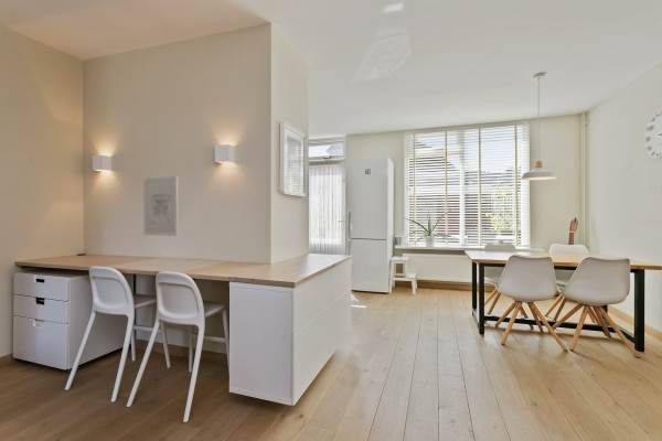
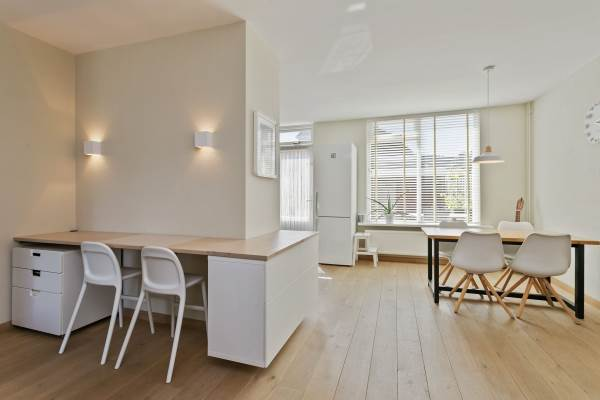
- wall art [142,175,179,237]
